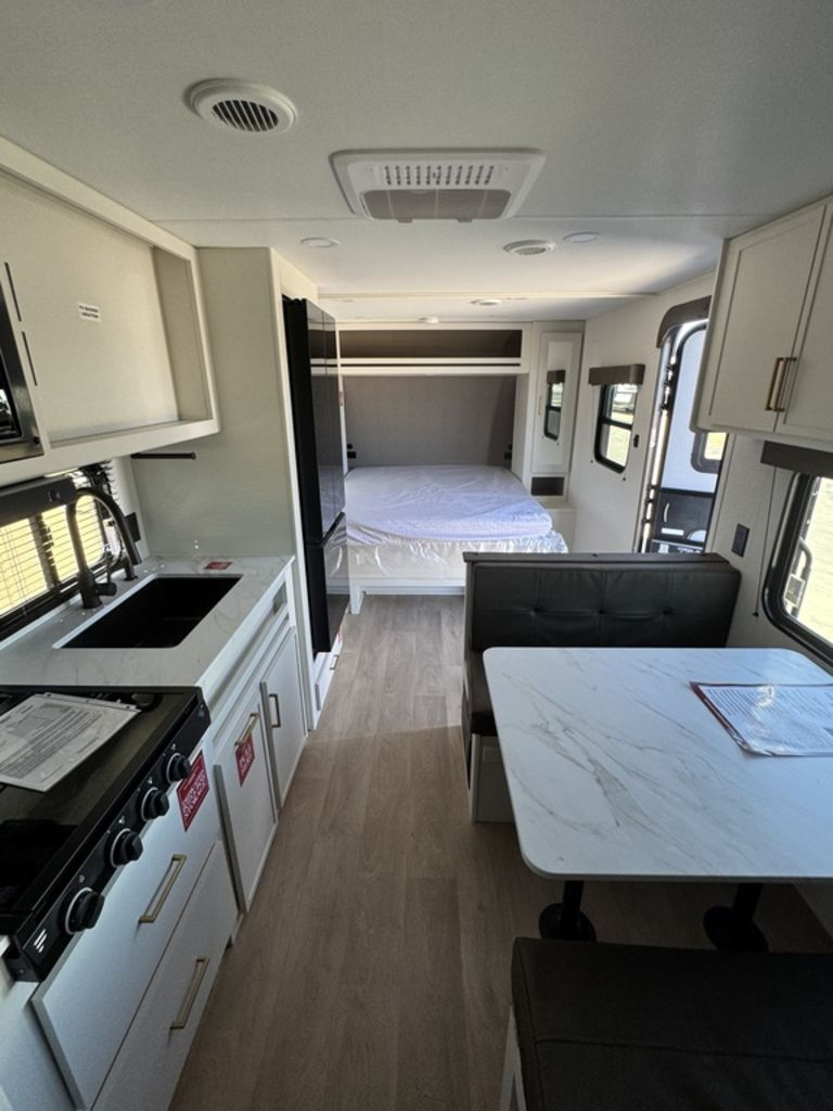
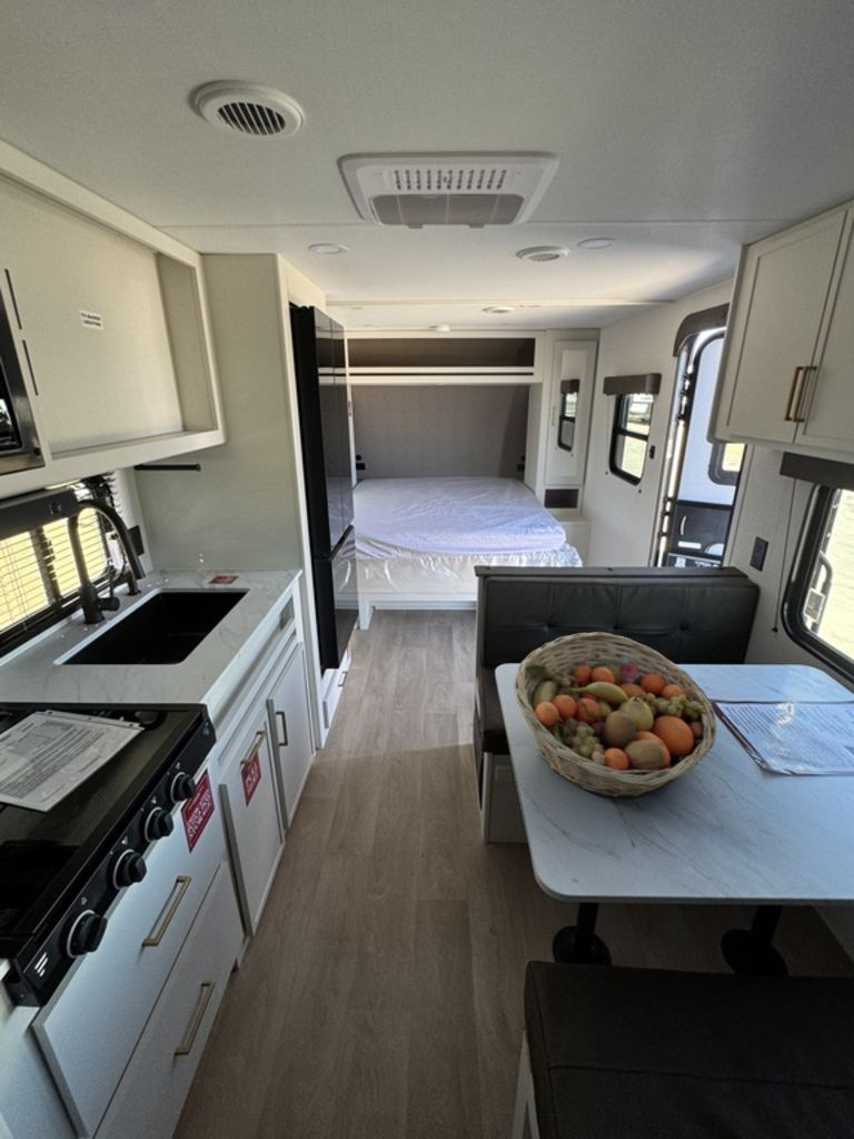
+ fruit basket [513,631,717,799]
